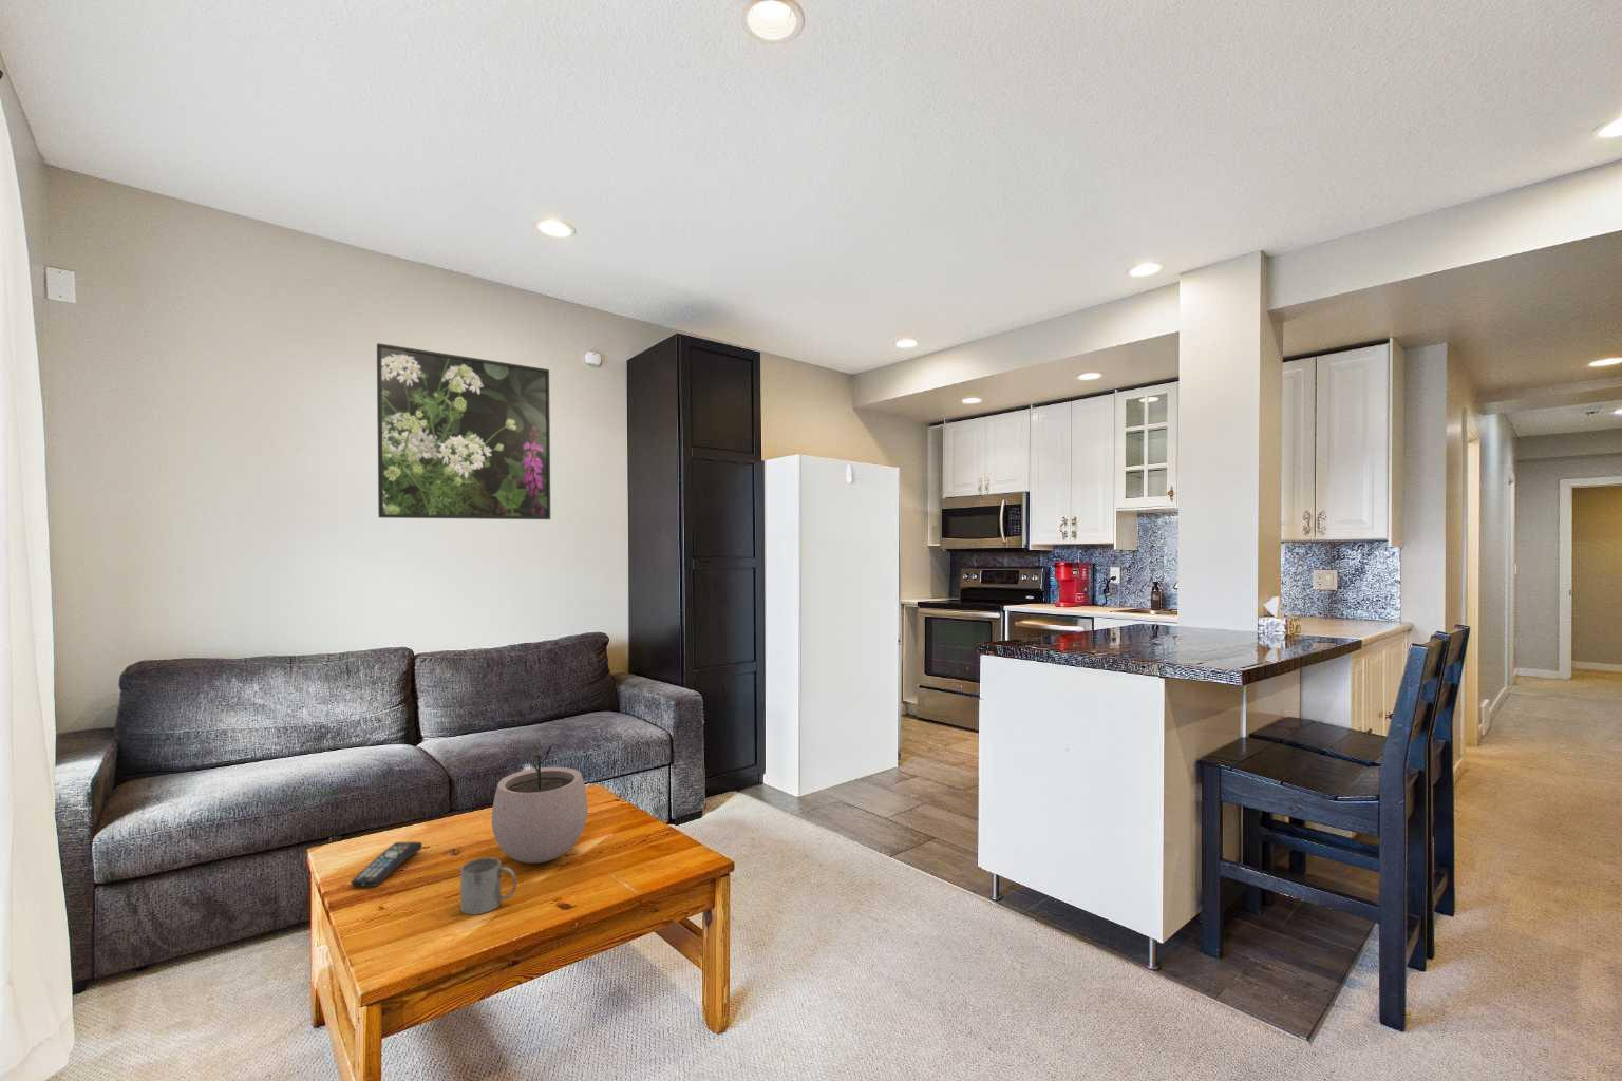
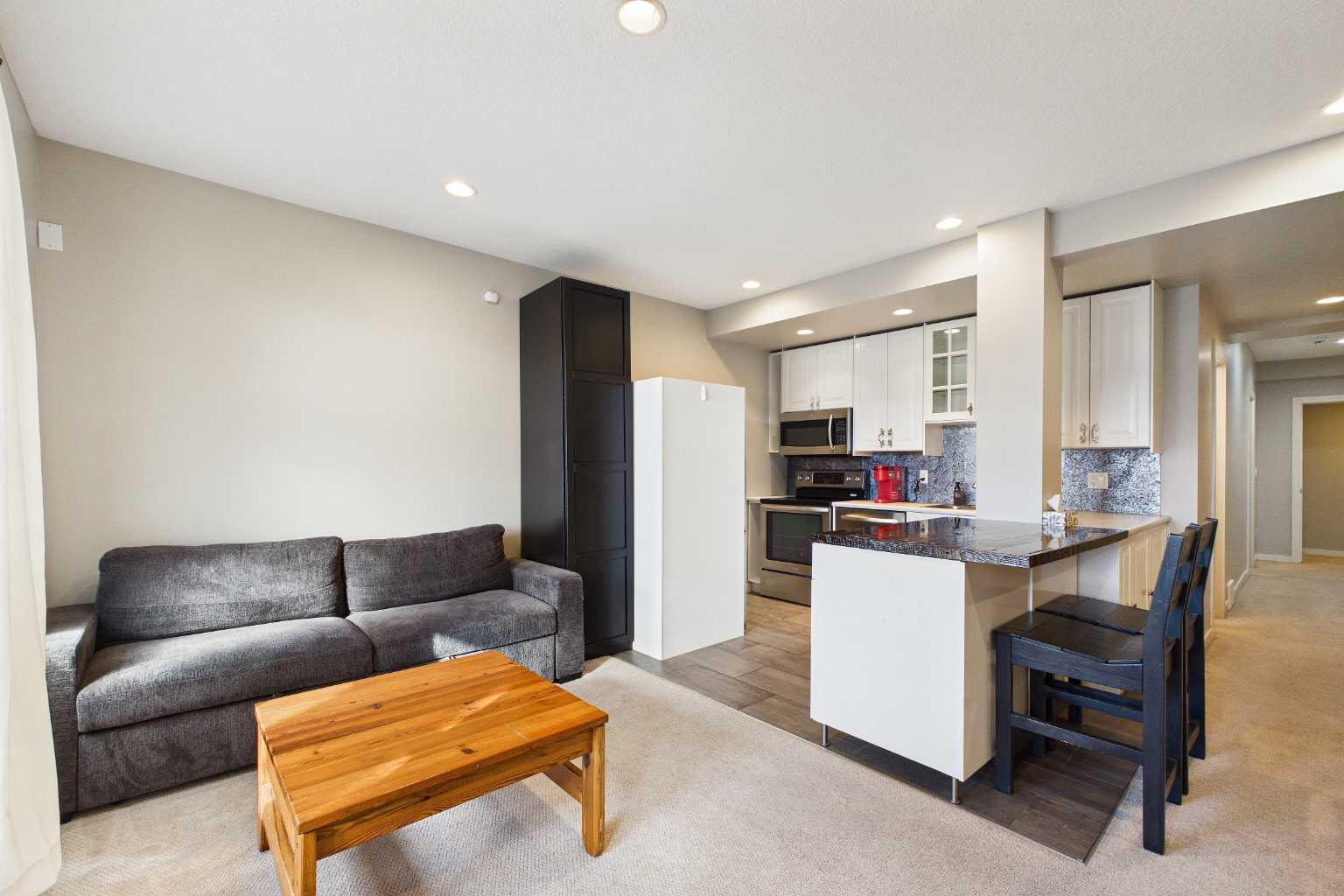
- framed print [375,341,552,520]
- remote control [350,841,424,888]
- plant pot [491,744,589,865]
- mug [460,858,518,916]
